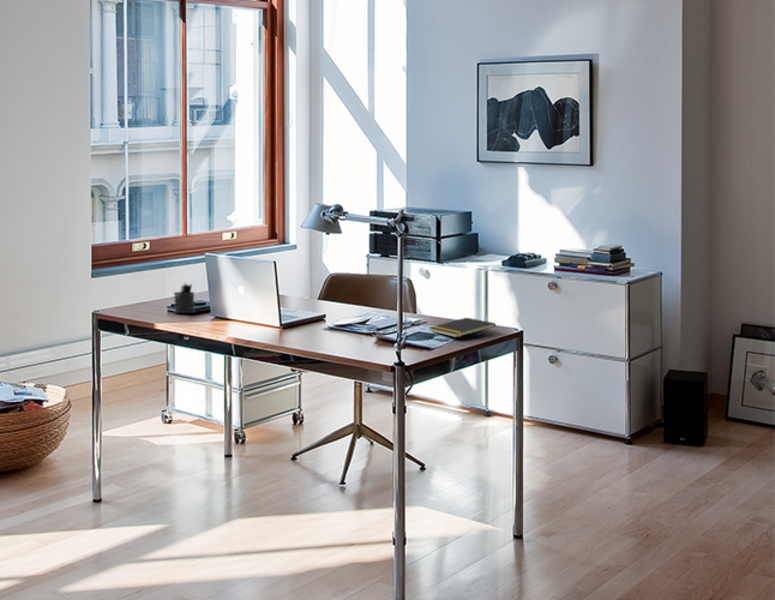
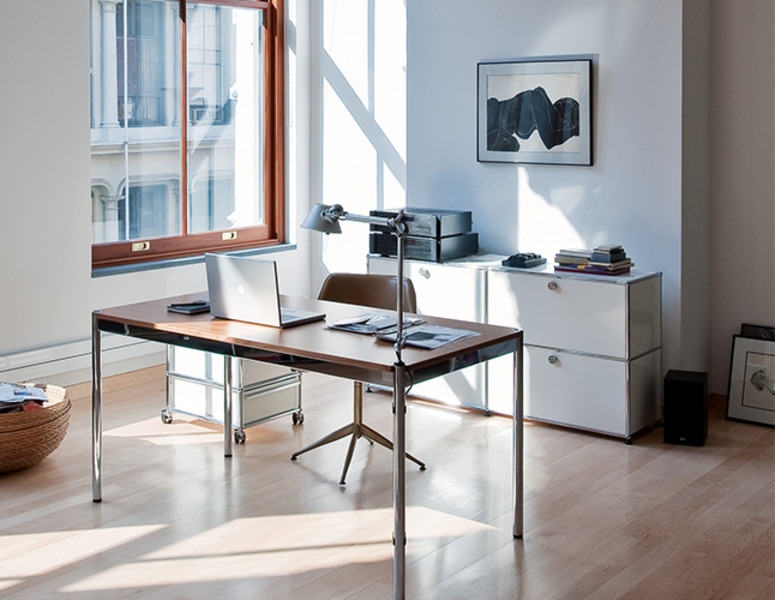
- pen holder [173,282,196,314]
- notepad [428,317,497,338]
